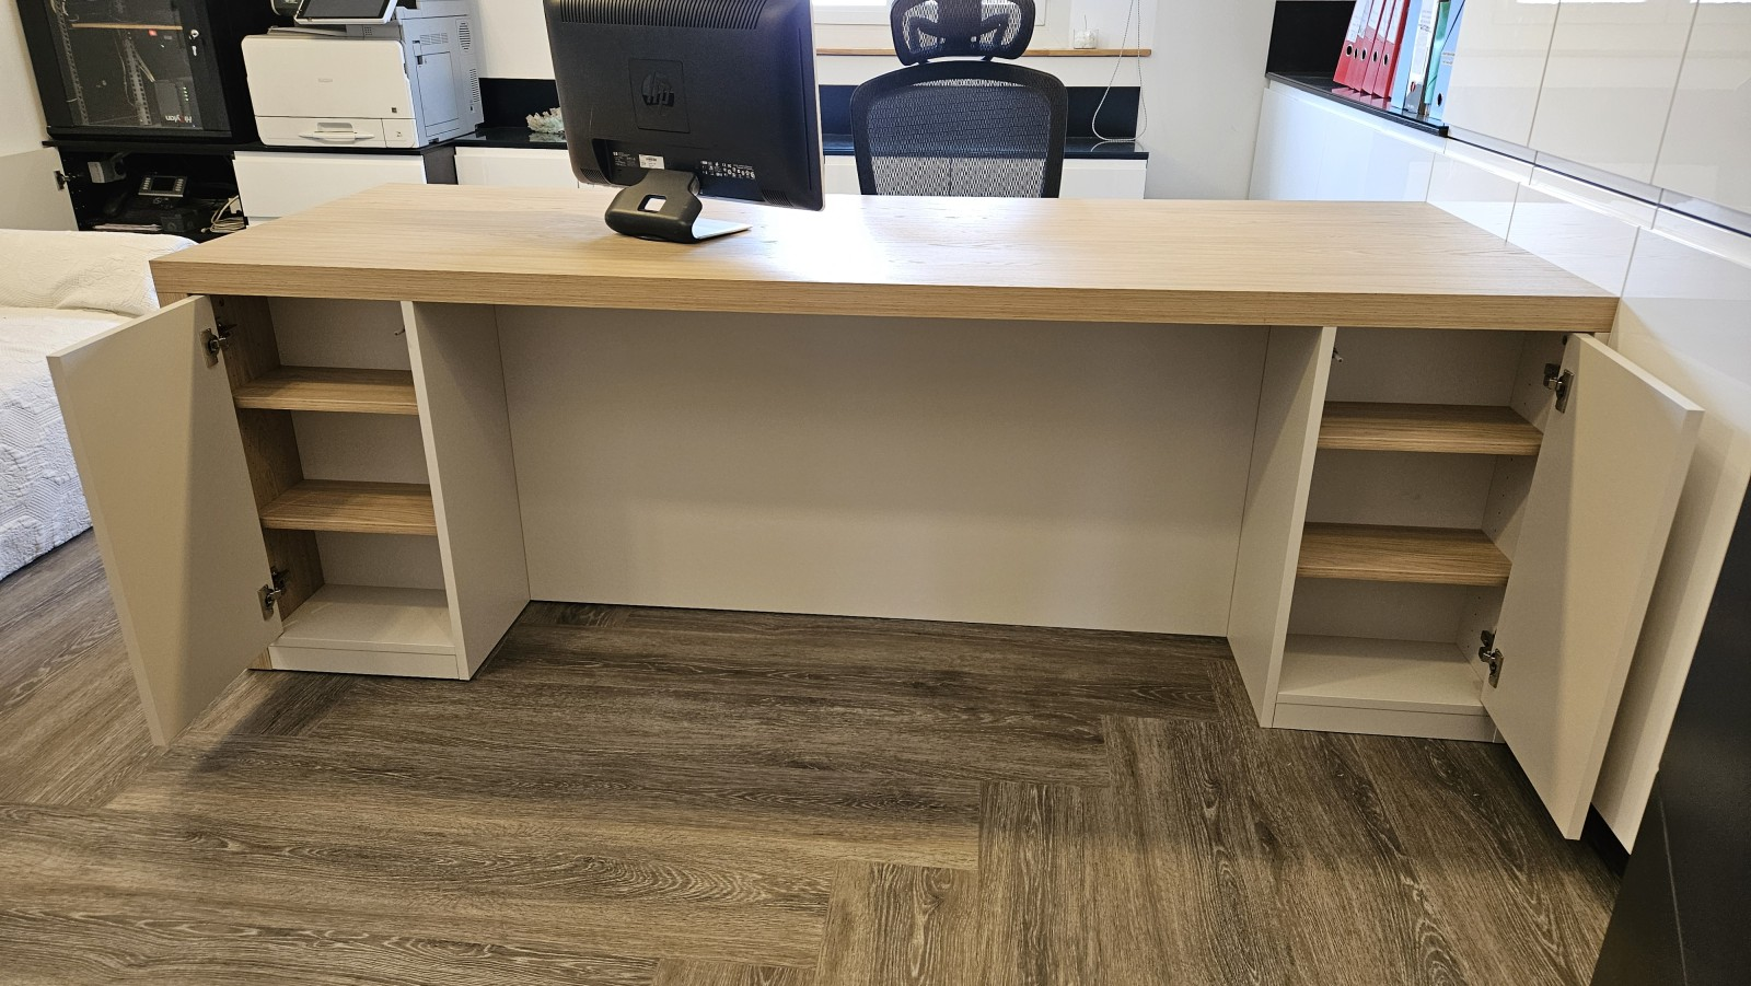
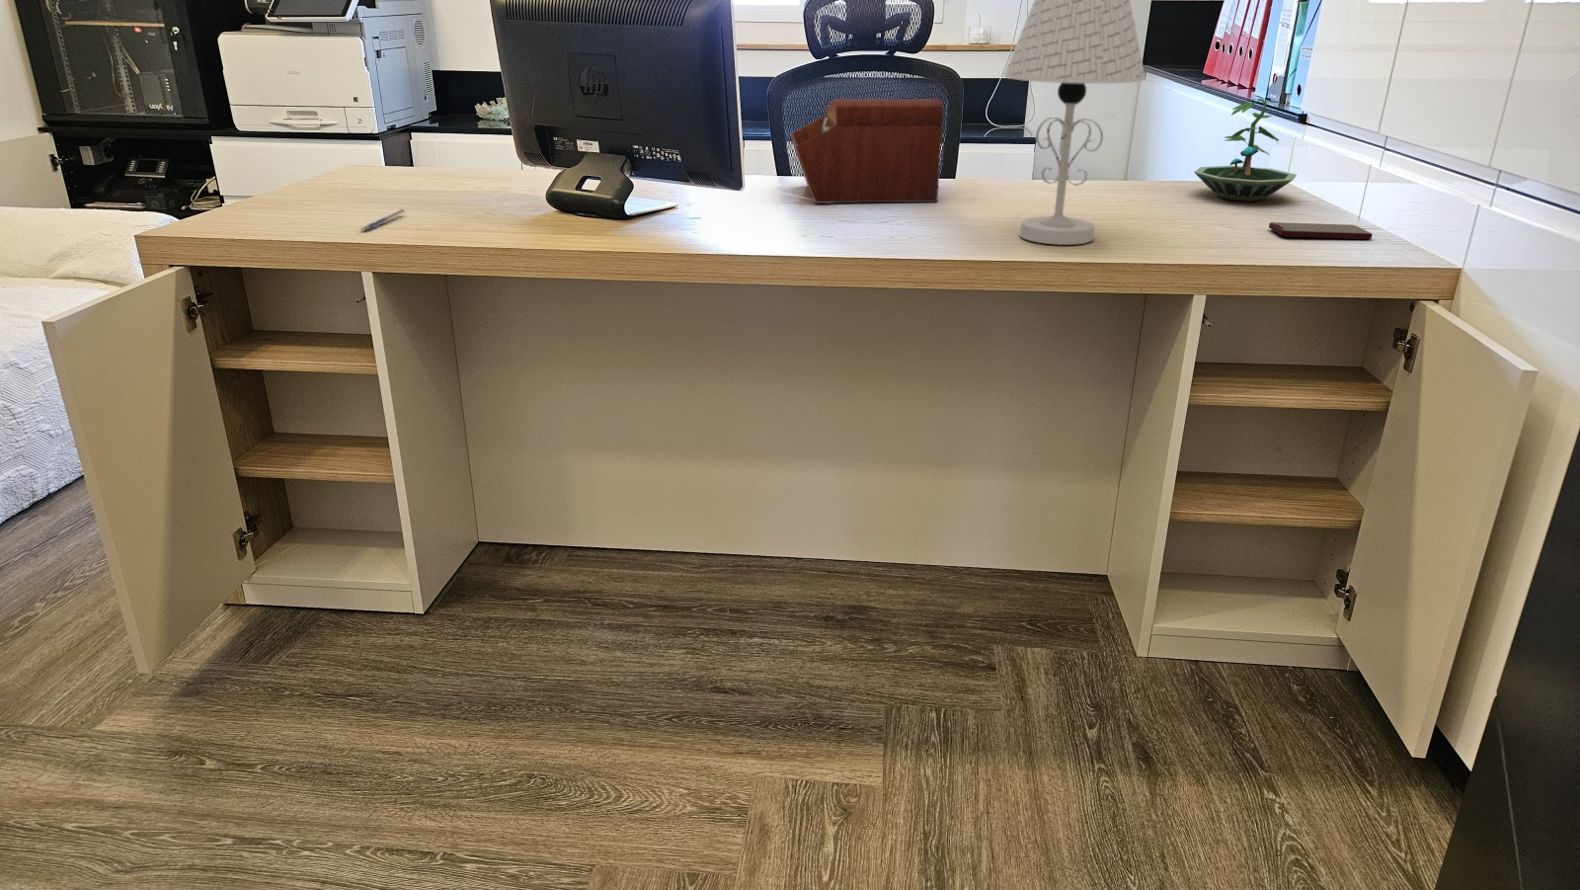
+ smartphone [1267,221,1374,240]
+ table lamp [1003,0,1147,246]
+ sewing box [789,98,944,204]
+ pen [358,208,406,231]
+ terrarium [1193,98,1298,203]
